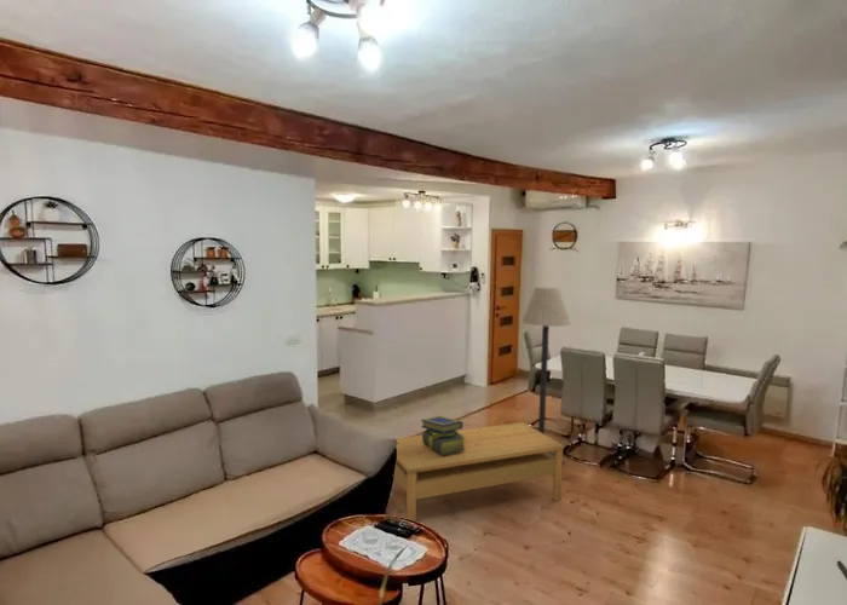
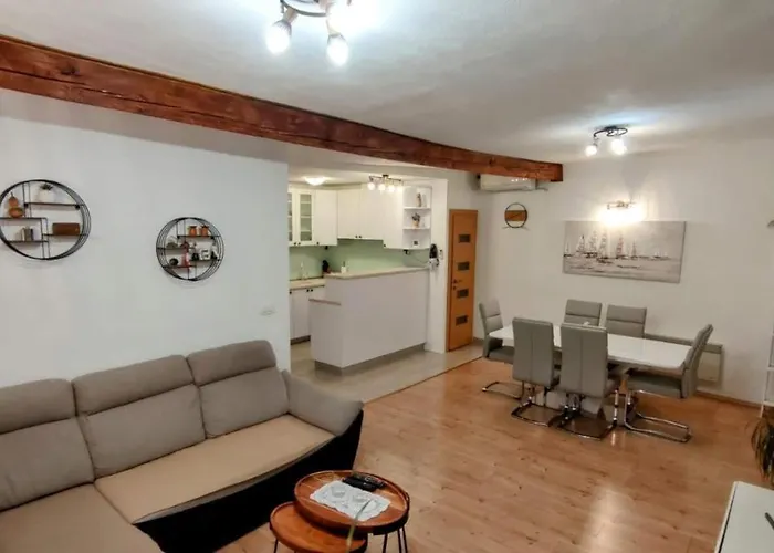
- coffee table [393,421,565,523]
- stack of books [420,415,466,455]
- floor lamp [520,286,571,465]
